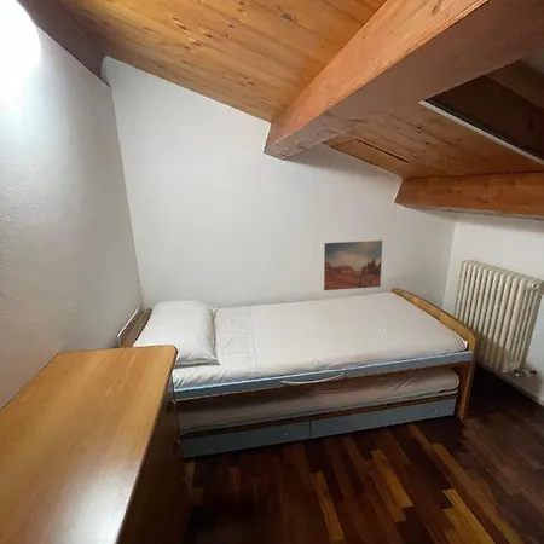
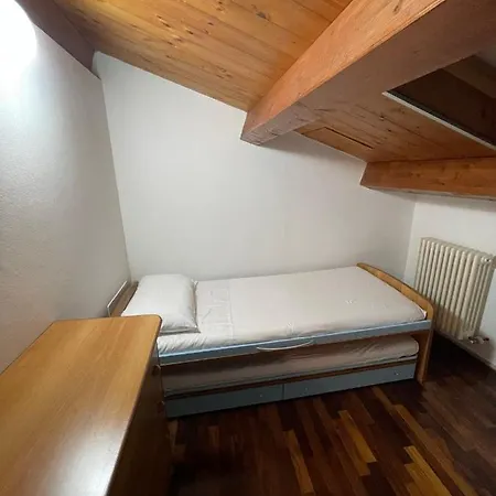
- wall art [323,239,383,291]
